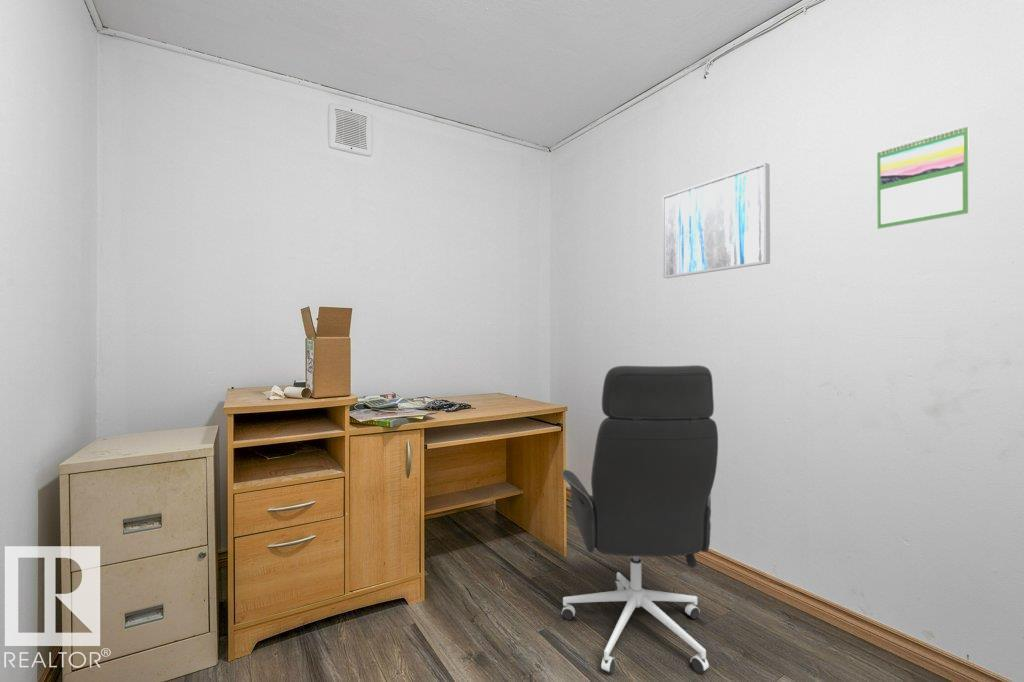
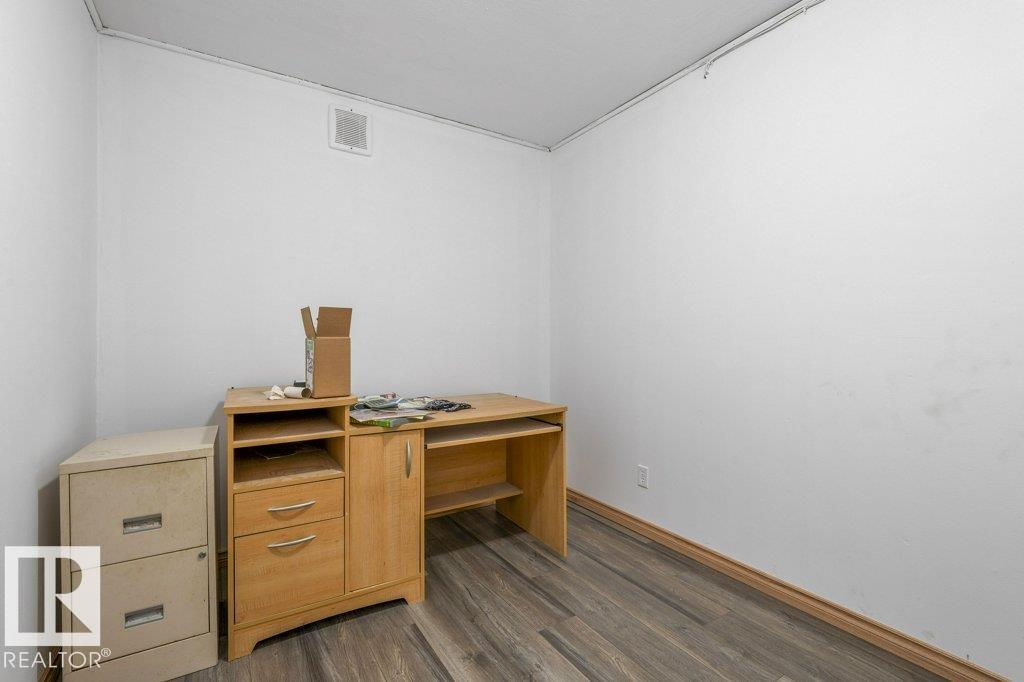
- calendar [876,124,970,230]
- wall art [662,162,771,279]
- office chair [560,364,719,675]
